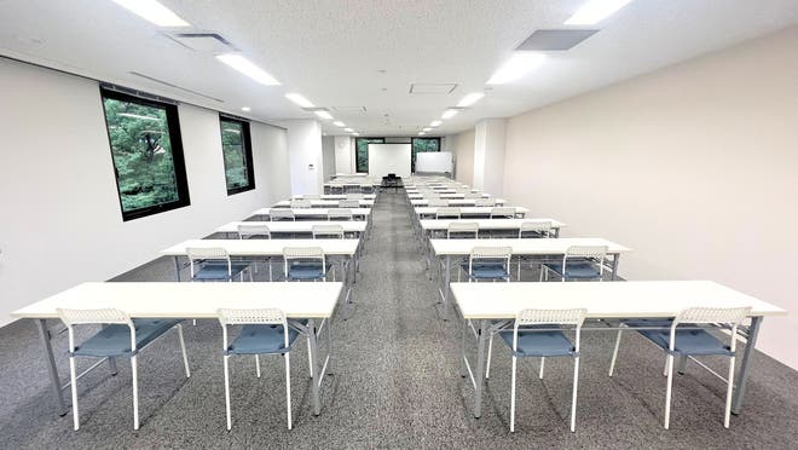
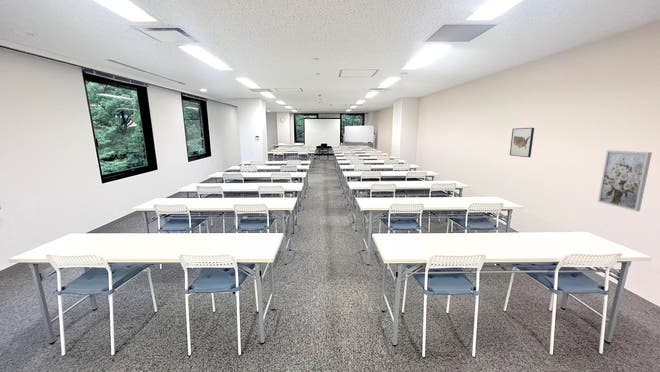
+ wall art [597,149,653,212]
+ wall art [509,127,535,158]
